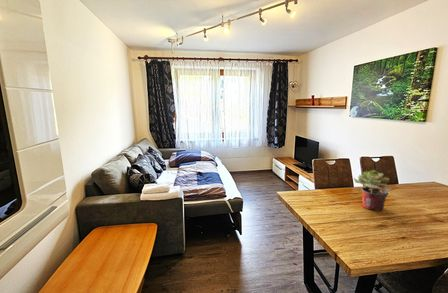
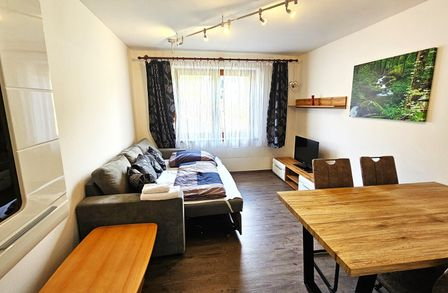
- potted plant [353,169,394,211]
